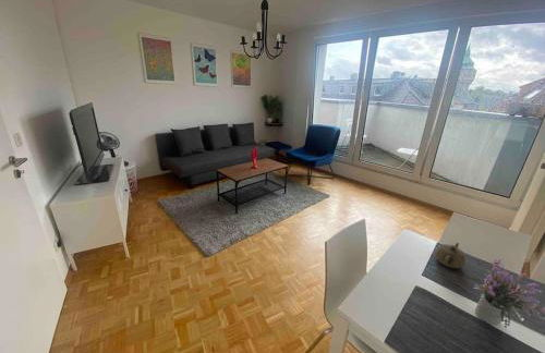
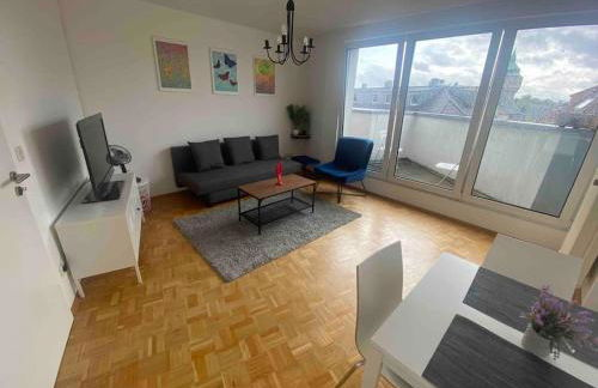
- teapot [434,242,467,269]
